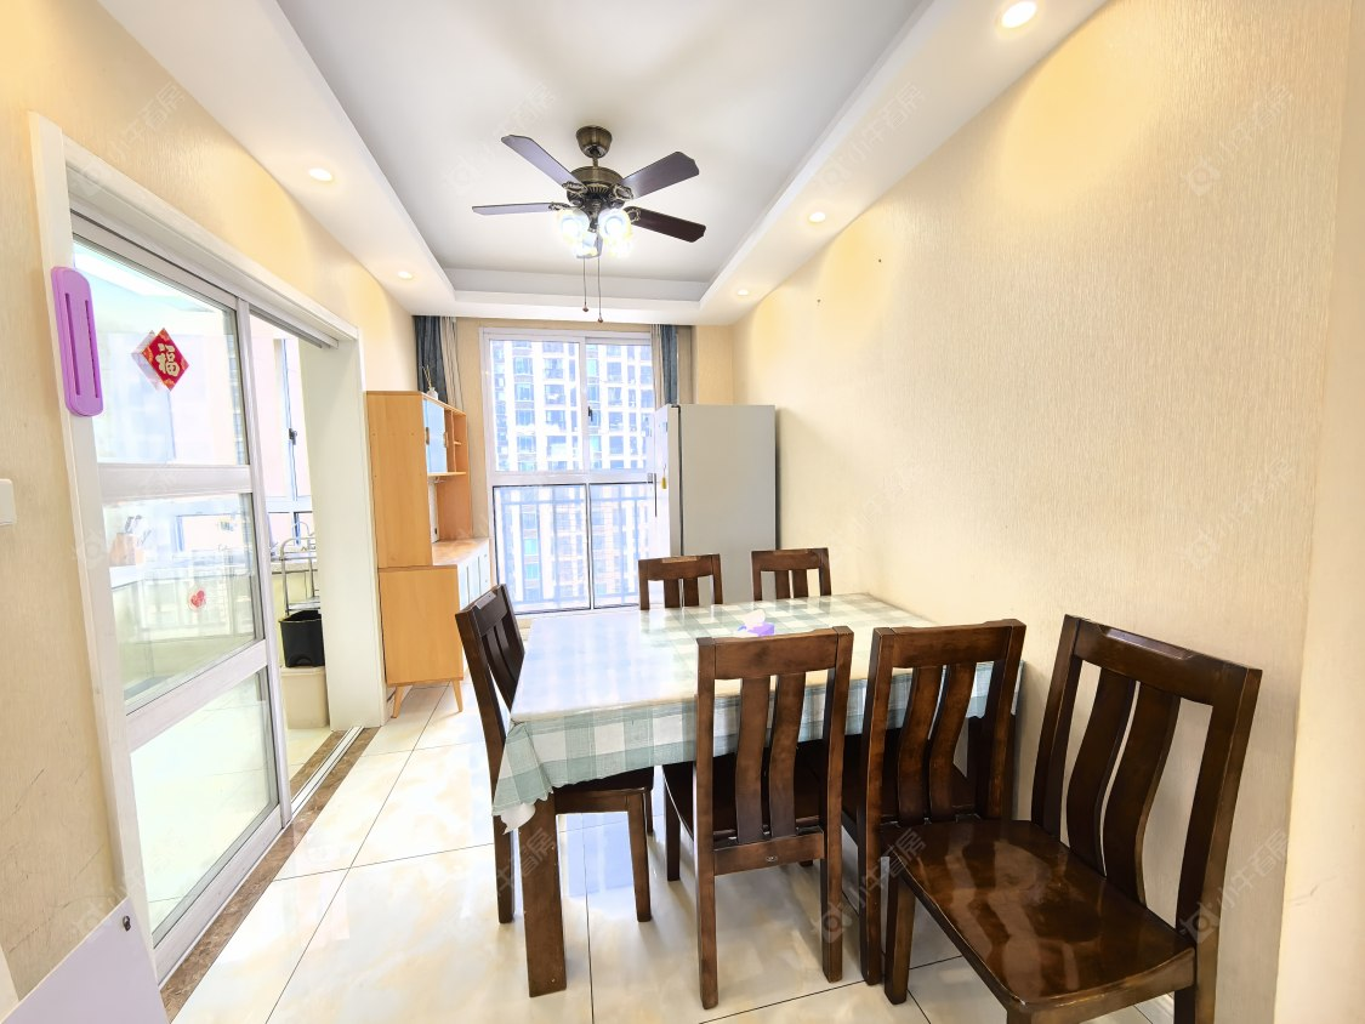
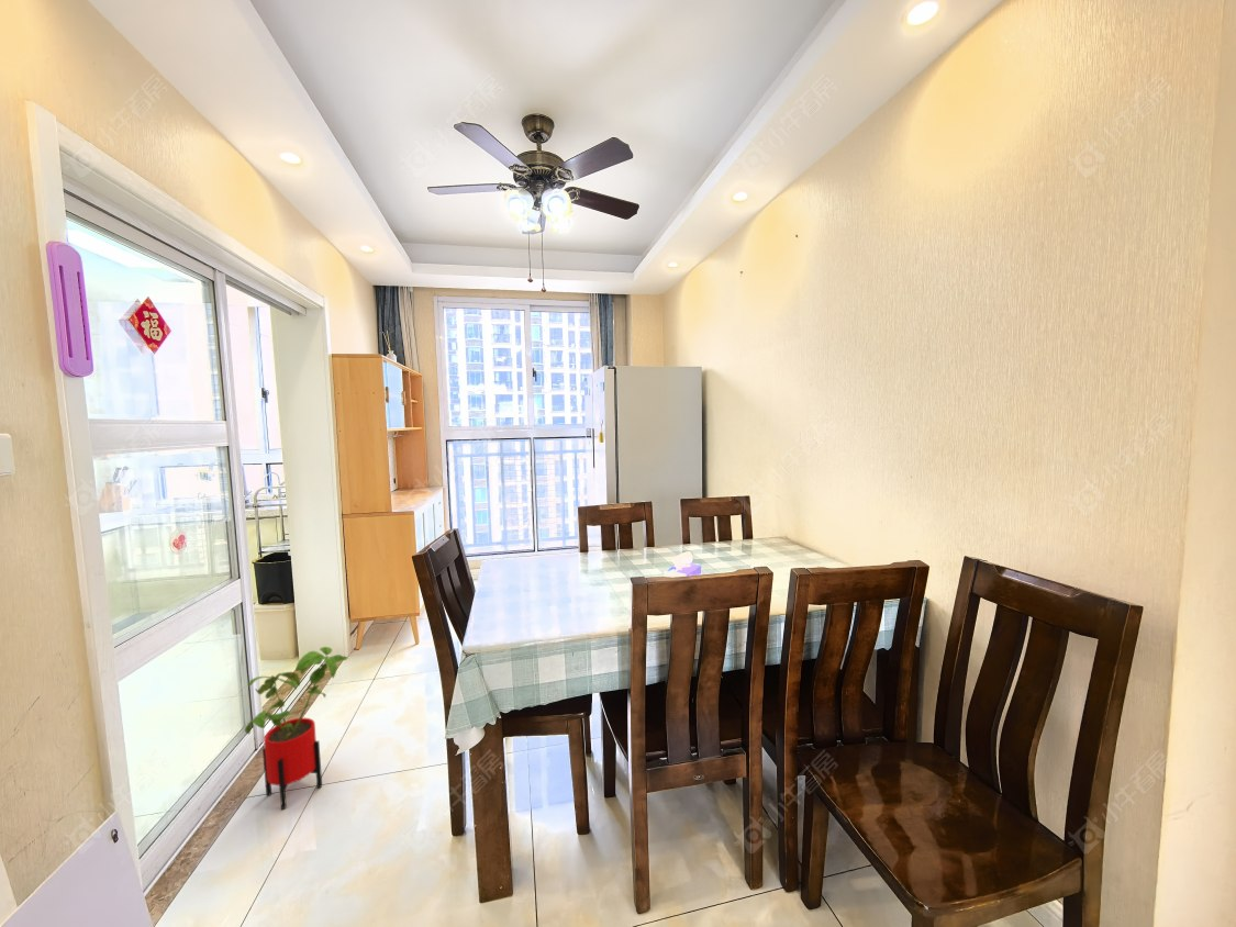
+ house plant [244,646,349,811]
